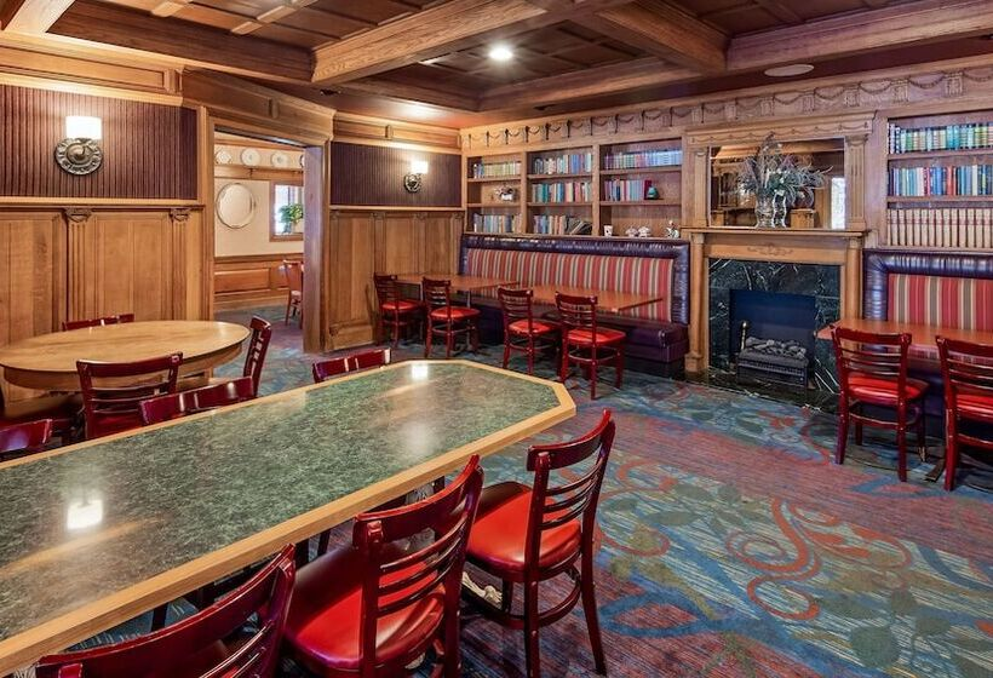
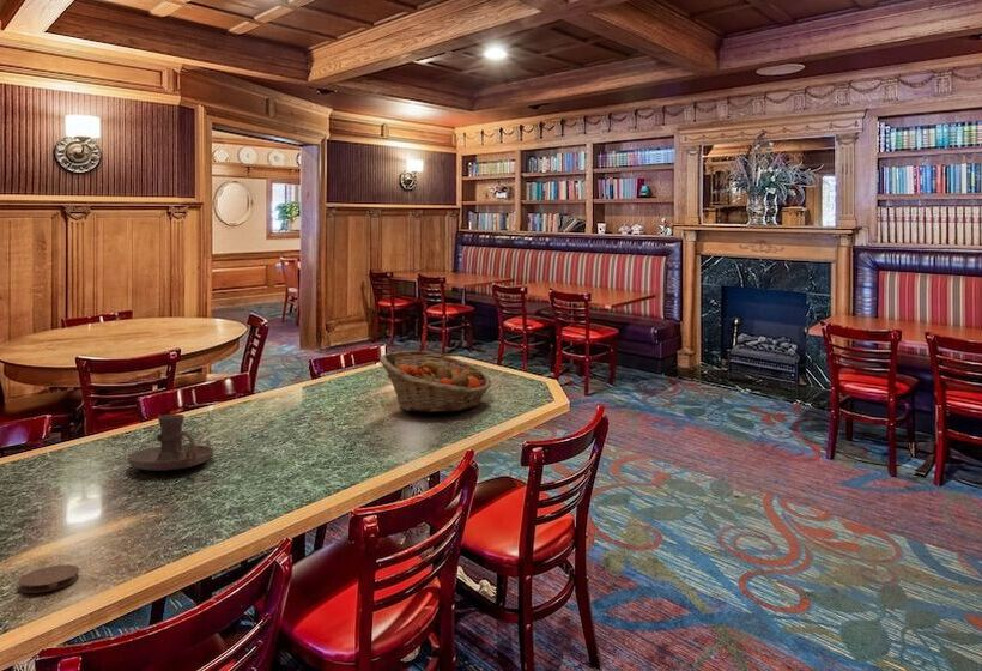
+ coaster [17,563,80,594]
+ fruit basket [378,350,492,413]
+ candle holder [126,413,214,472]
